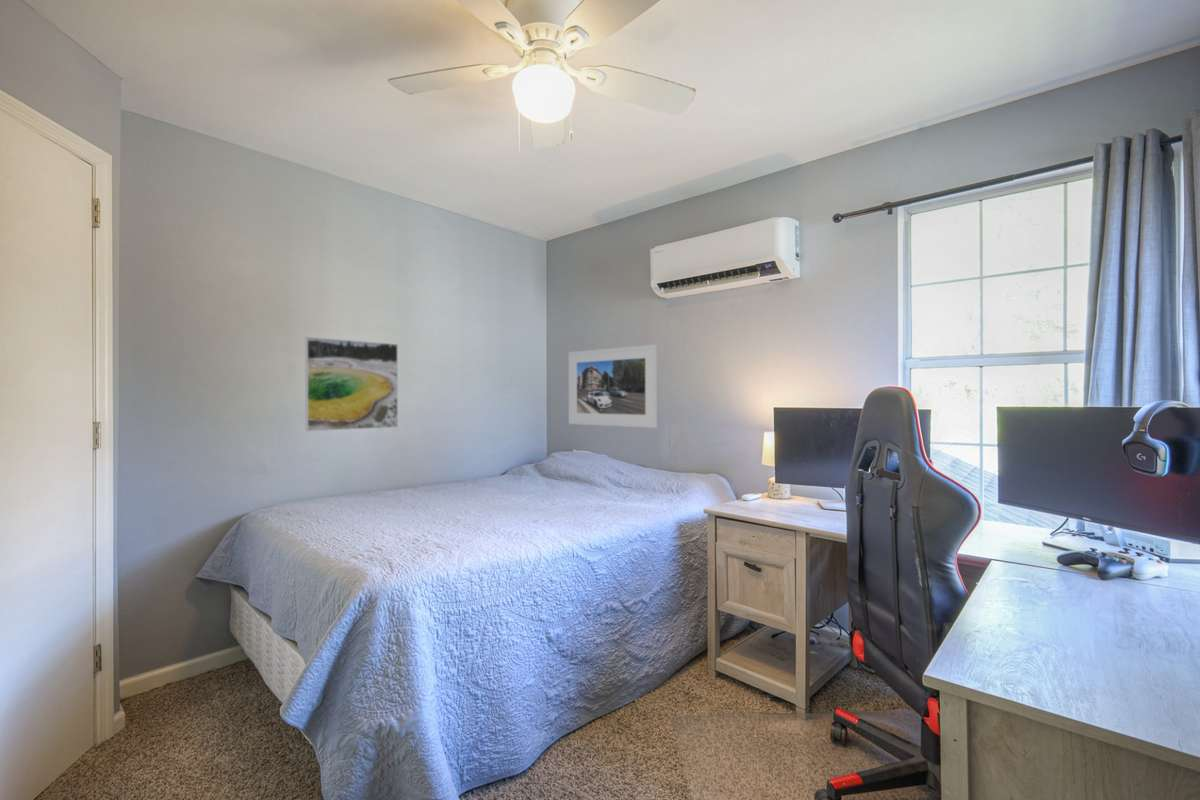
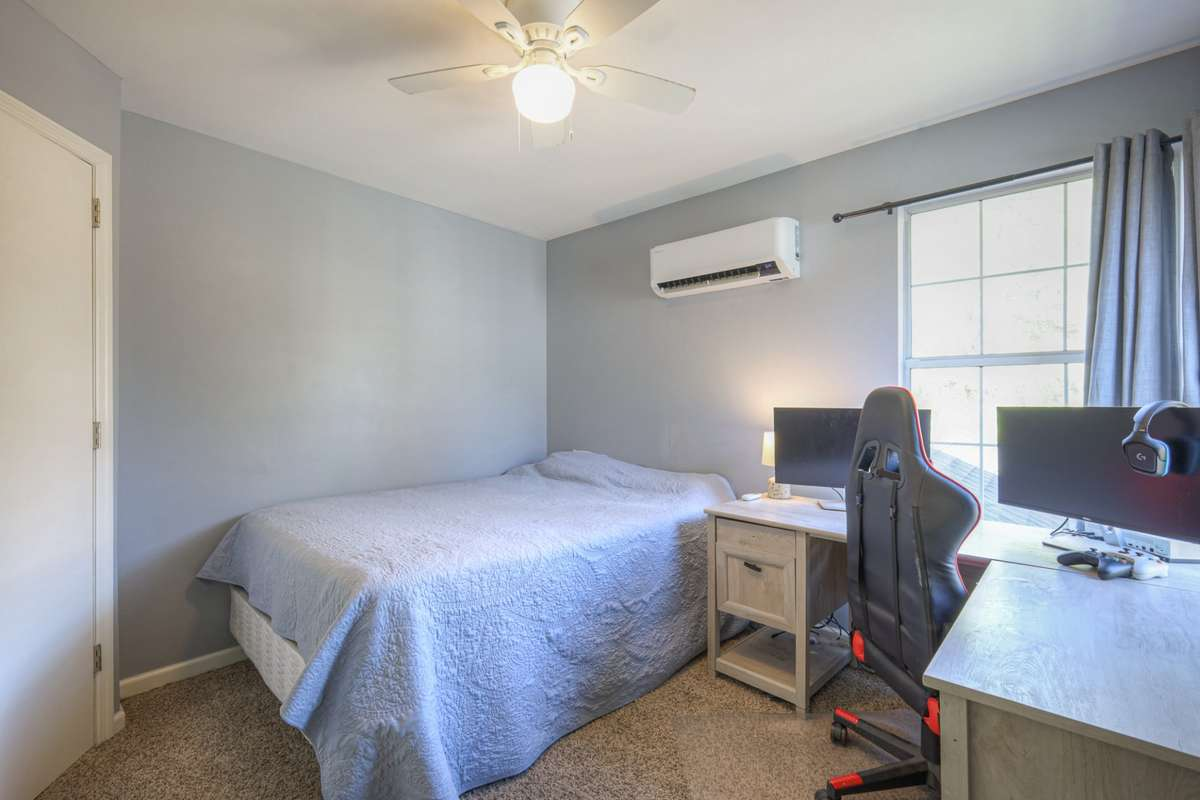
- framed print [304,336,399,432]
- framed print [568,344,658,429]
